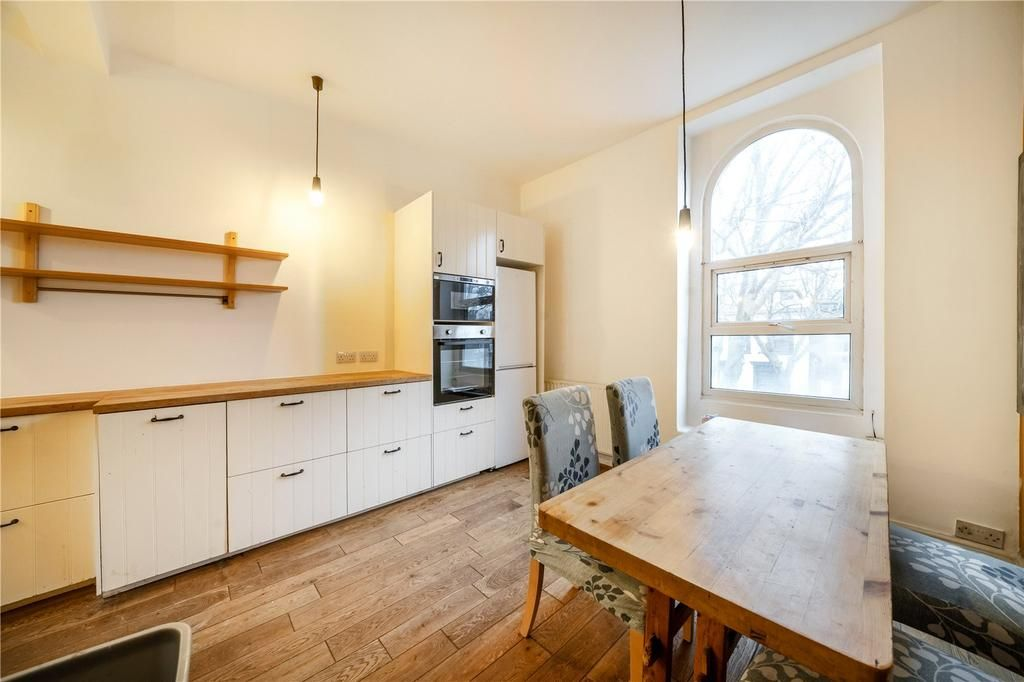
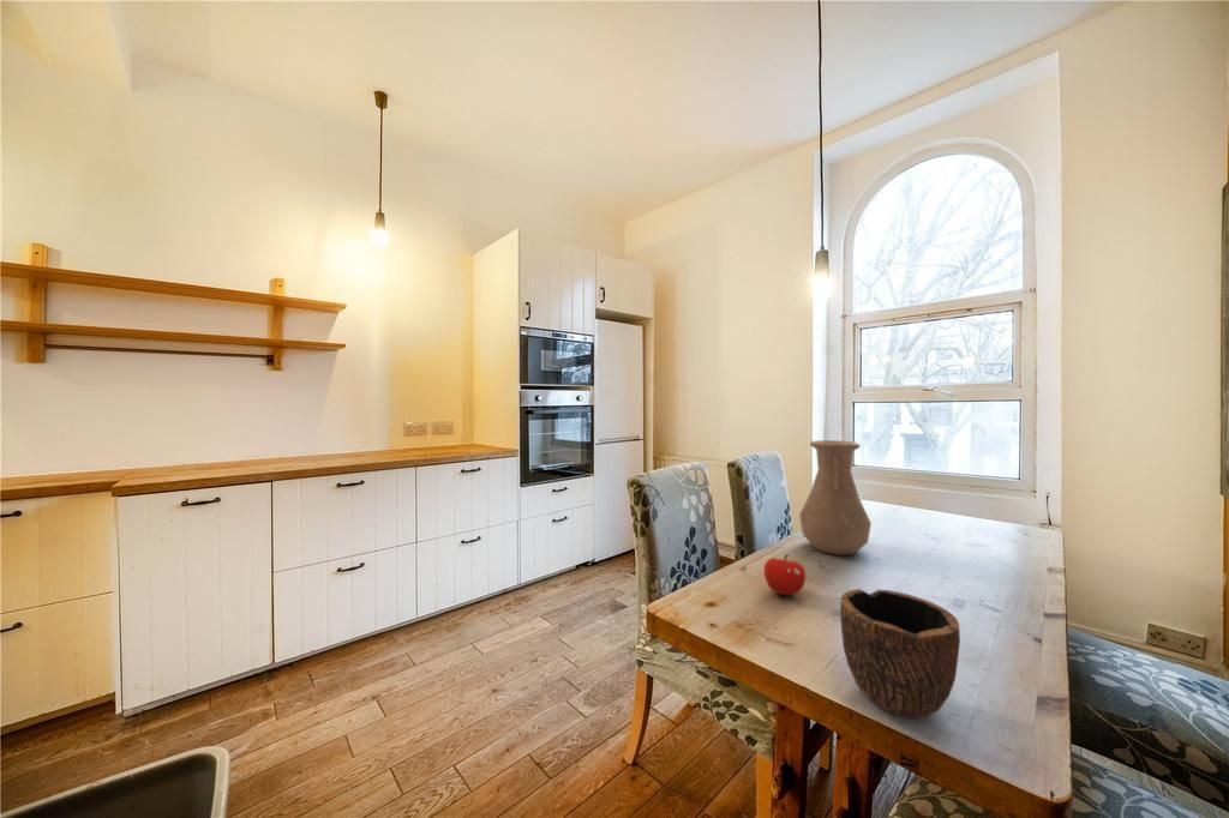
+ fruit [762,554,807,596]
+ bowl [839,588,961,720]
+ vase [798,439,873,557]
